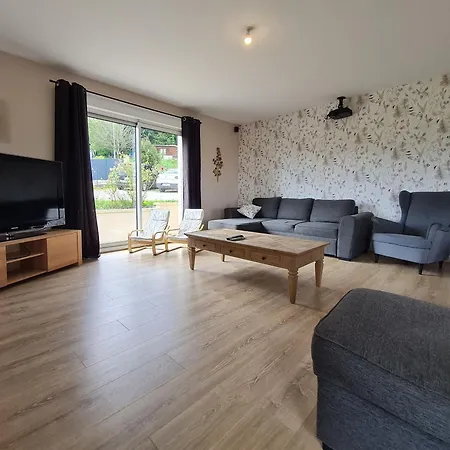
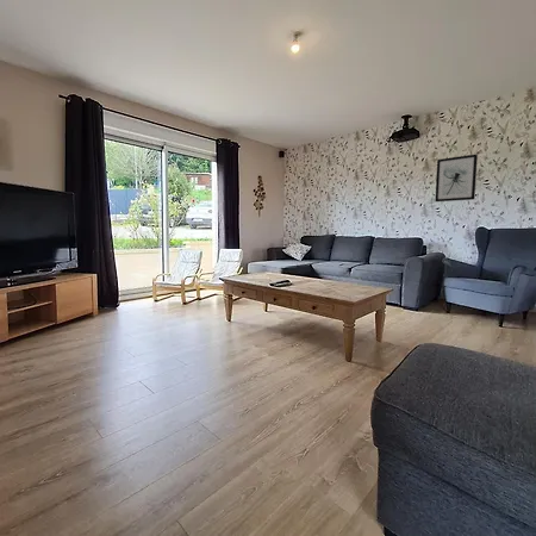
+ wall art [434,152,479,202]
